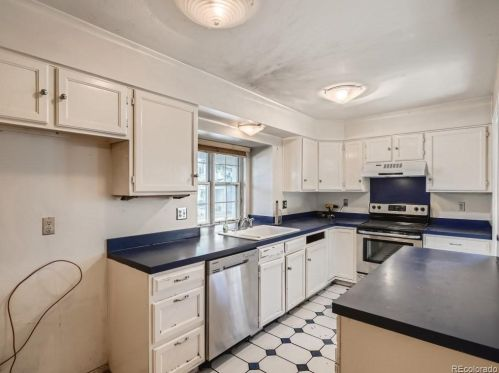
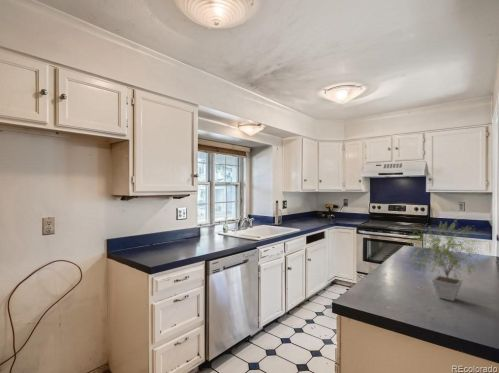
+ potted plant [405,216,486,302]
